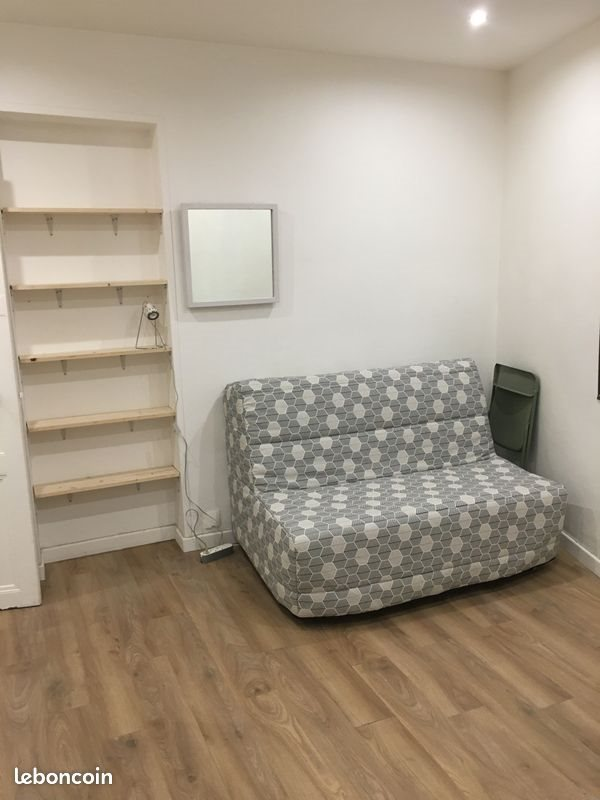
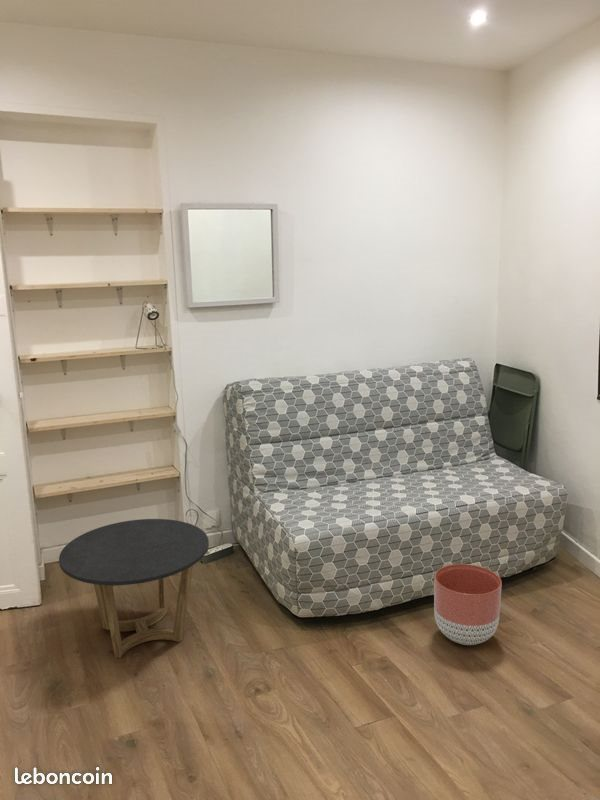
+ planter [433,563,503,646]
+ side table [58,518,210,659]
